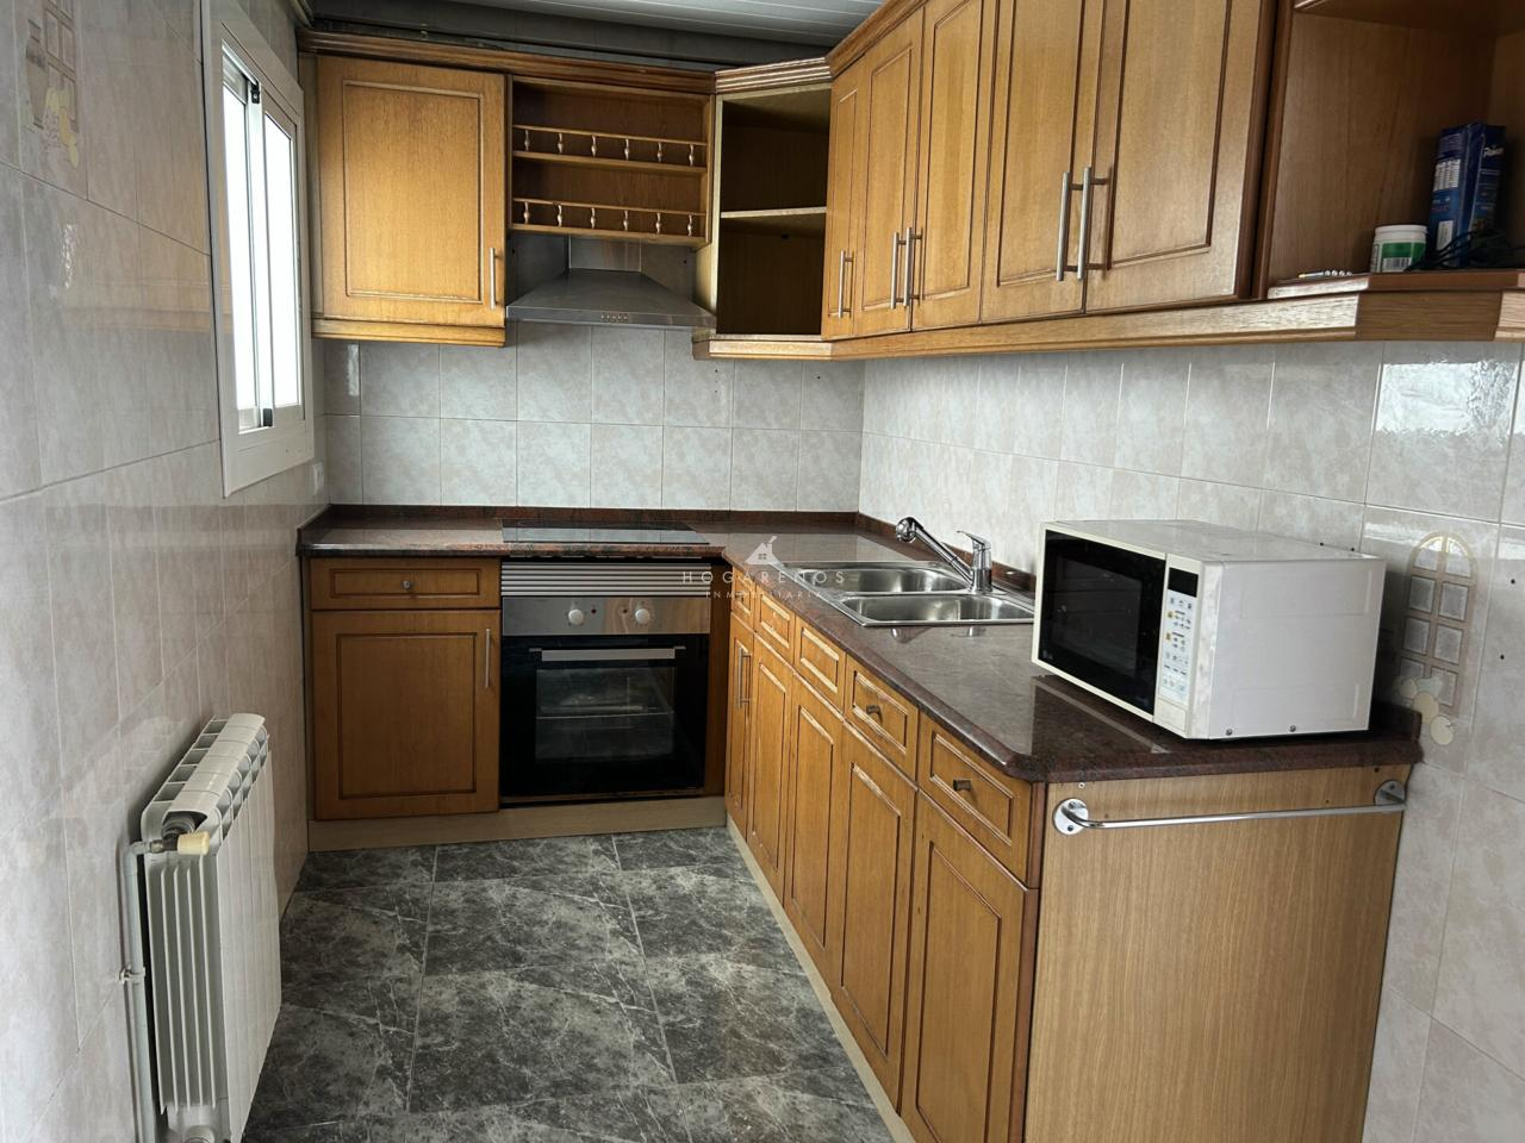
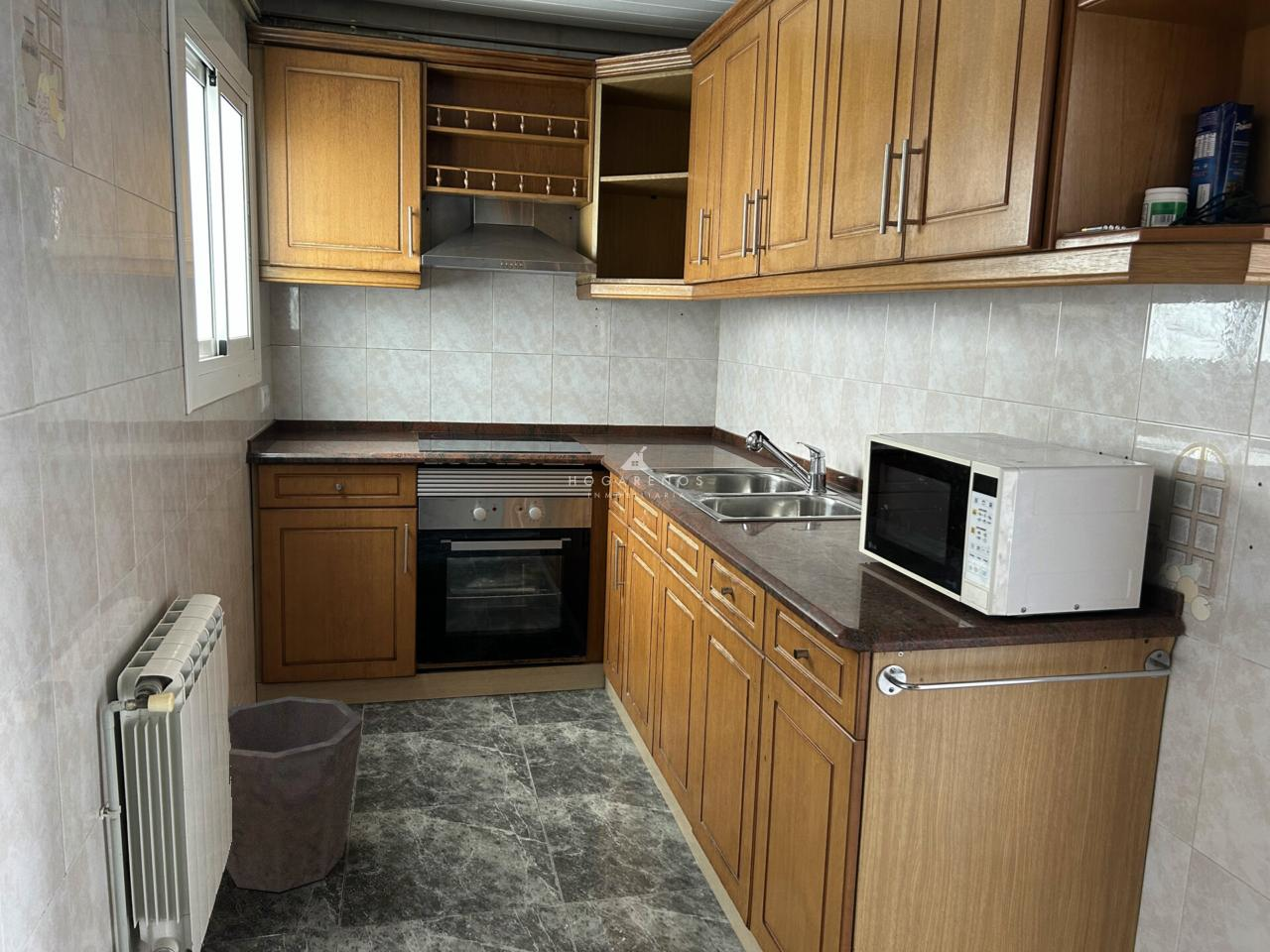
+ waste bin [225,695,364,893]
